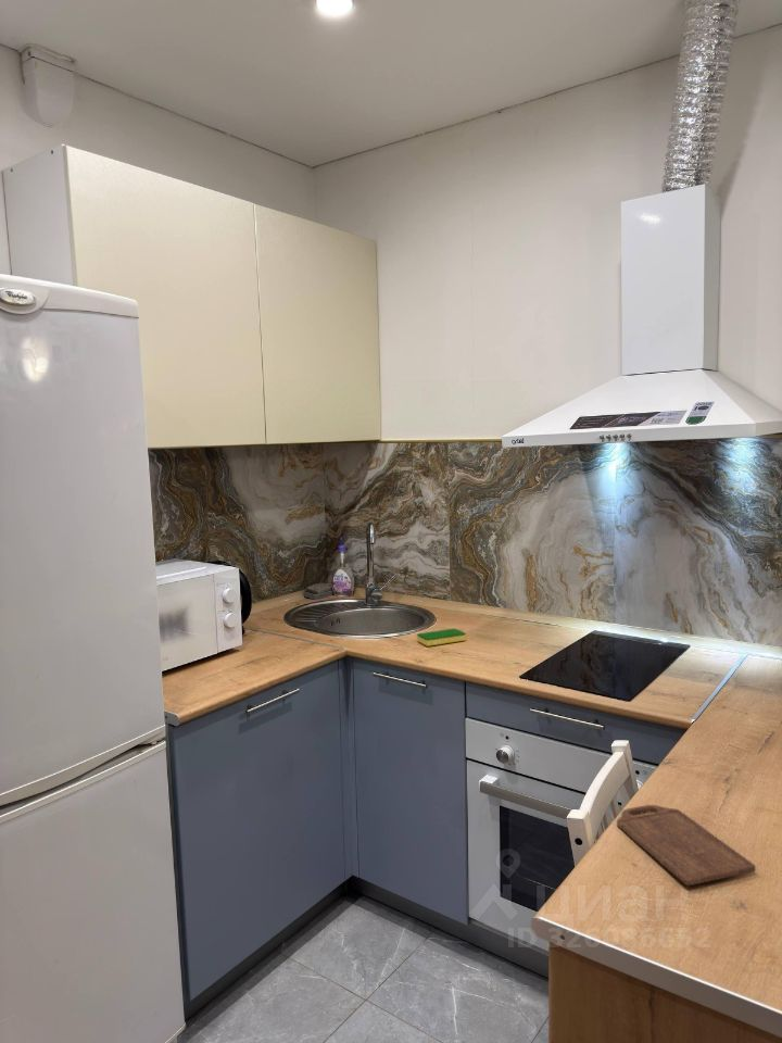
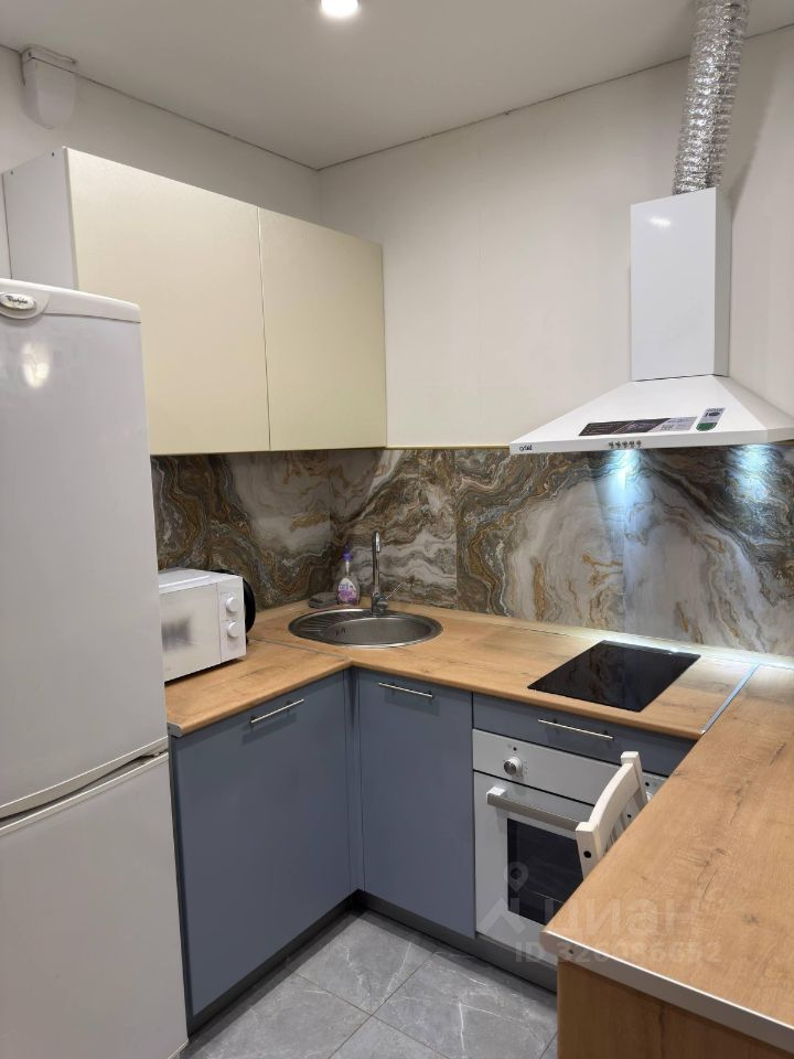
- dish sponge [416,627,467,648]
- cutting board [616,804,757,887]
